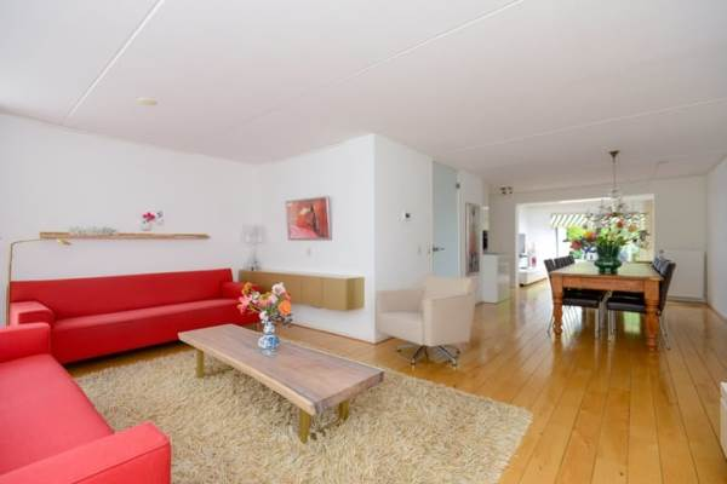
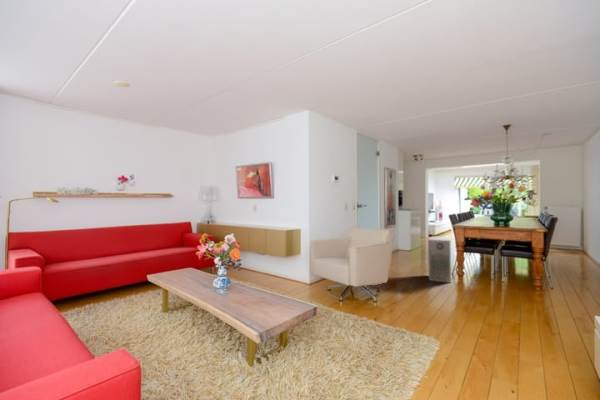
+ air purifier [427,236,452,284]
